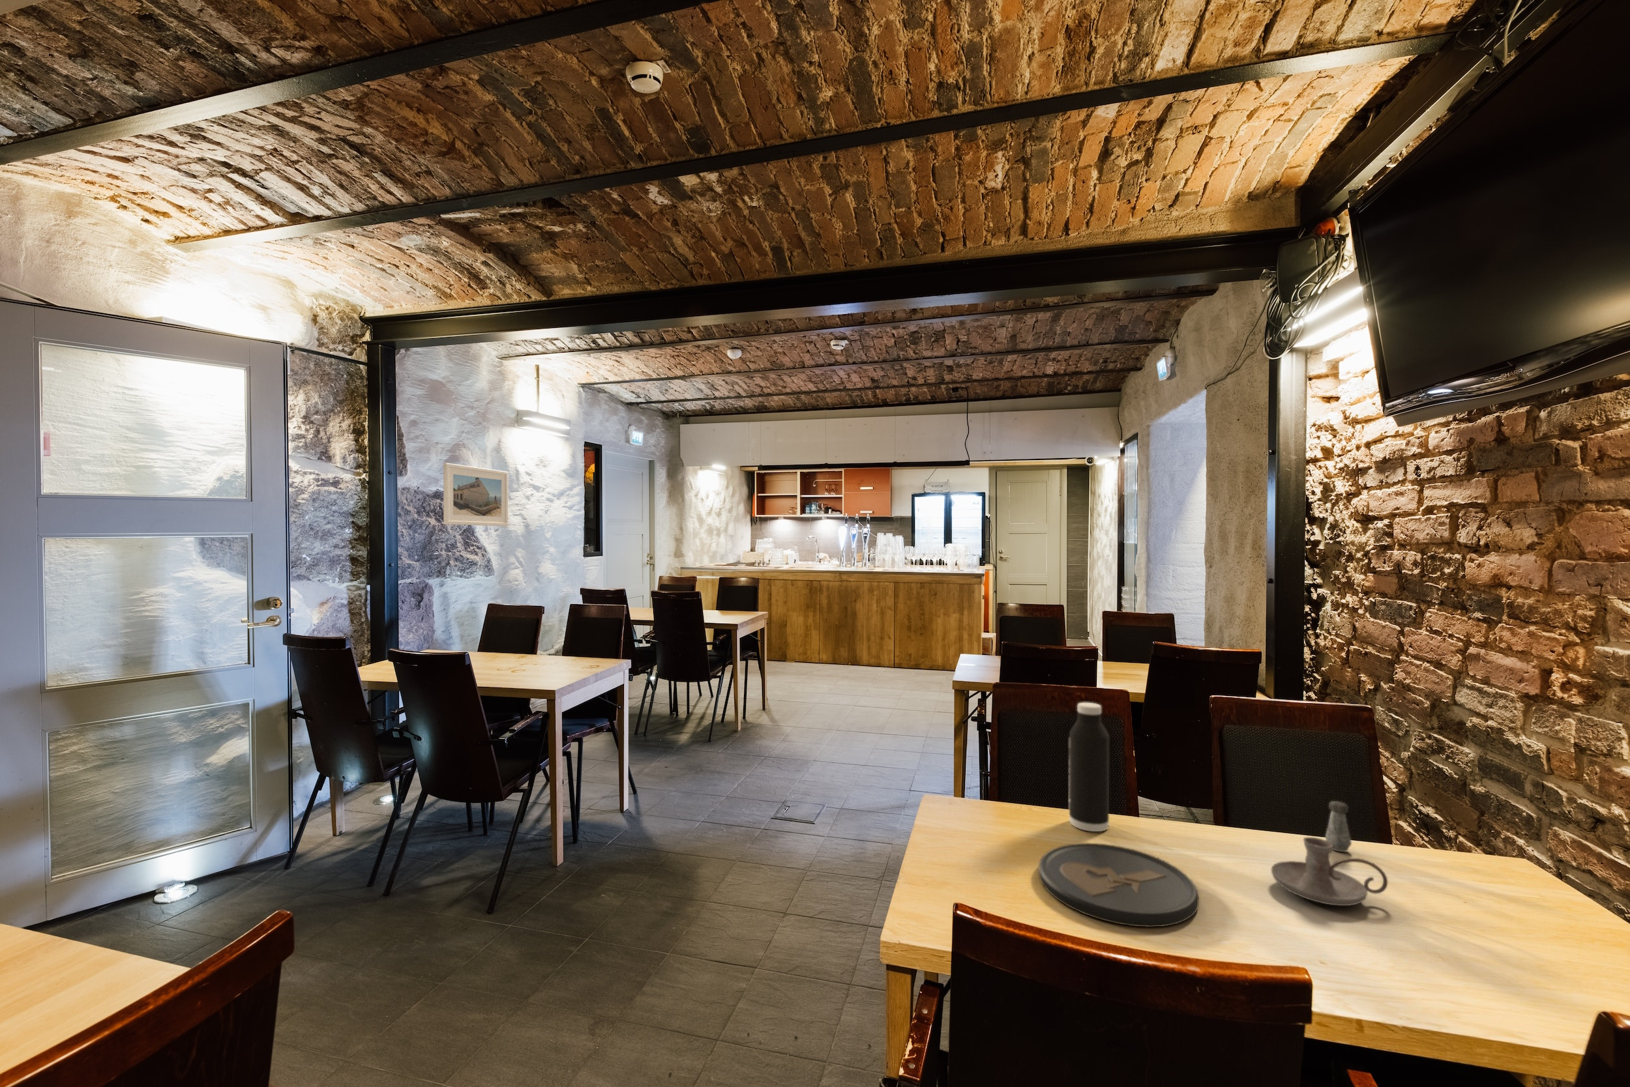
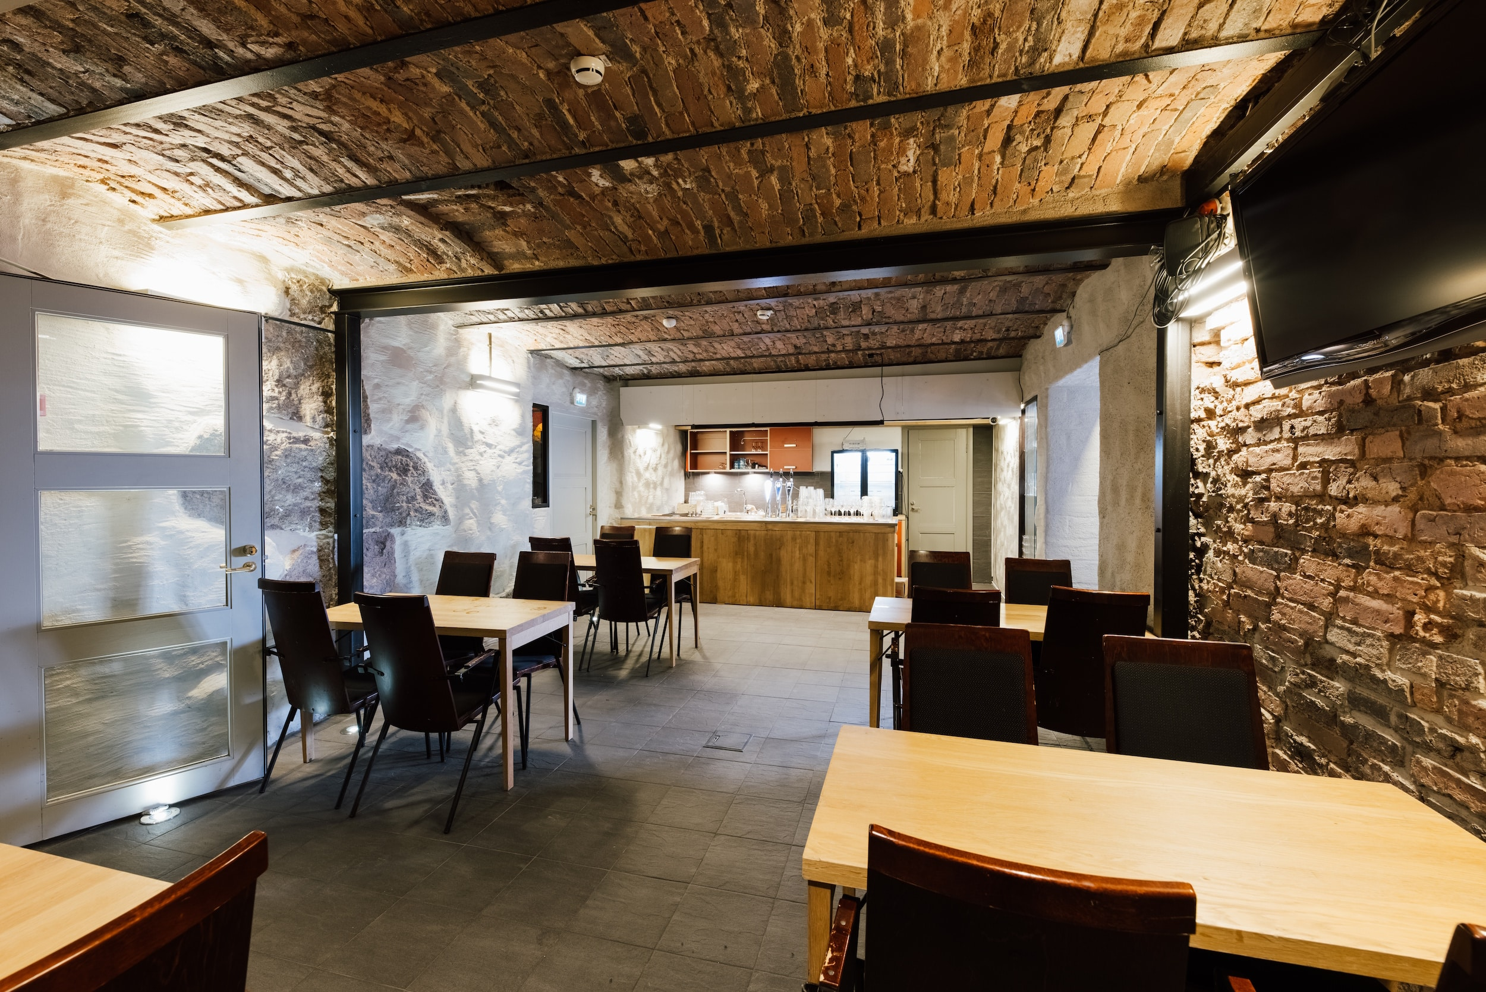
- water bottle [1068,702,1109,832]
- candle holder [1271,837,1388,906]
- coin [1038,843,1199,928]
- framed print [443,462,509,527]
- salt shaker [1325,801,1352,853]
